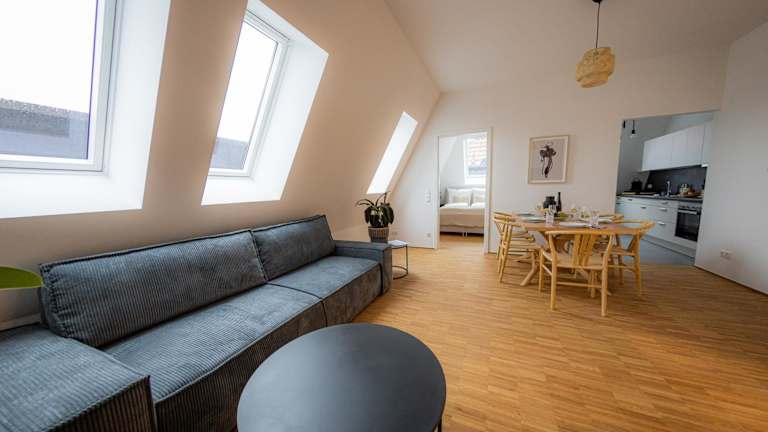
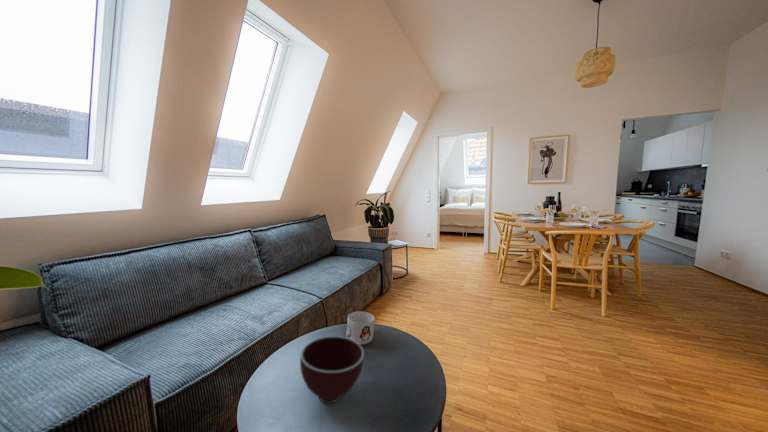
+ bowl [299,335,365,404]
+ mug [345,311,376,346]
